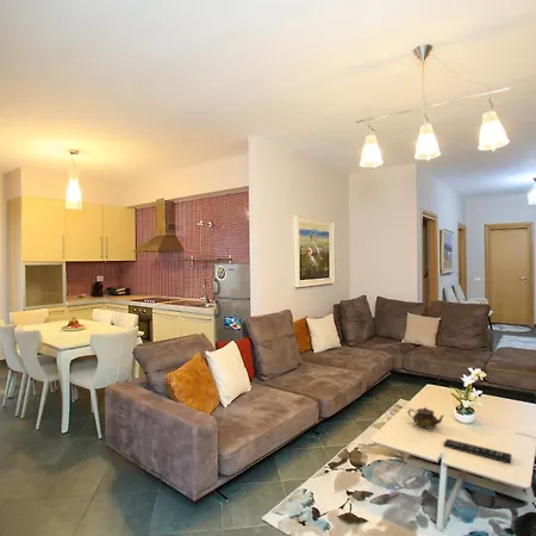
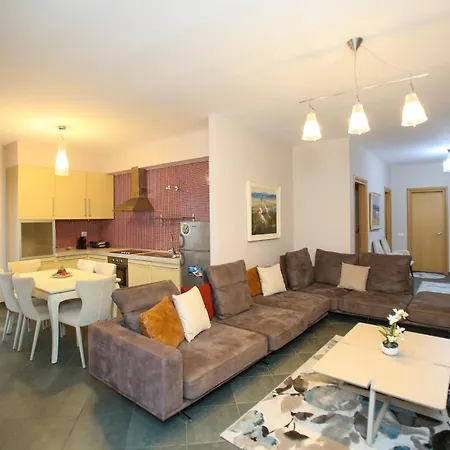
- remote control [443,437,512,463]
- teapot [406,406,444,430]
